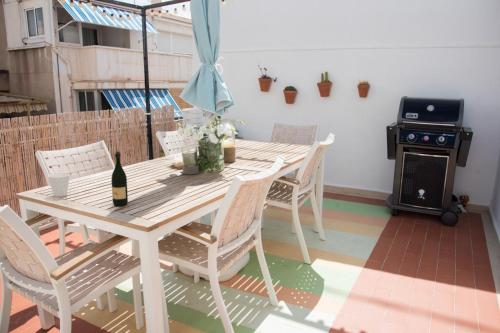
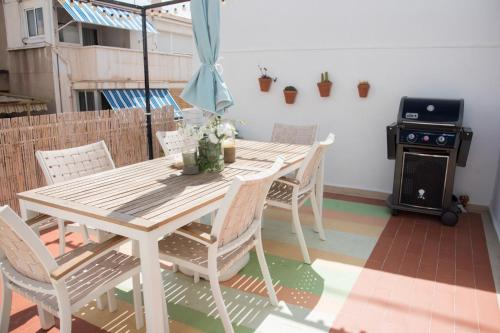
- wine bottle [110,150,129,207]
- cup [47,172,71,198]
